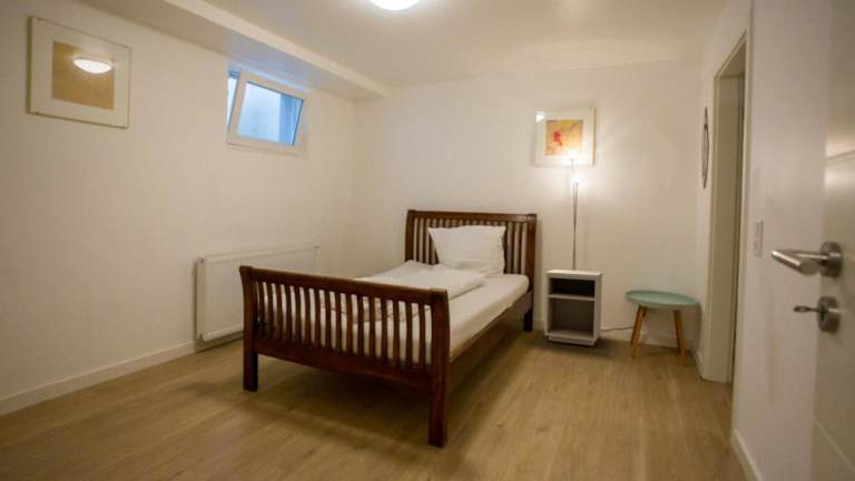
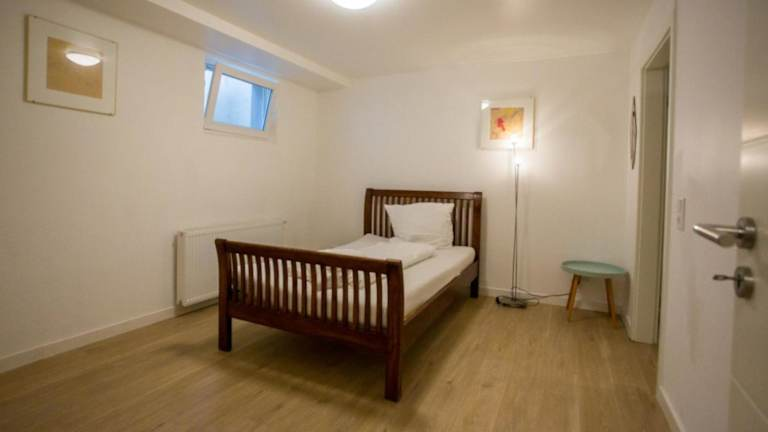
- nightstand [543,268,605,347]
